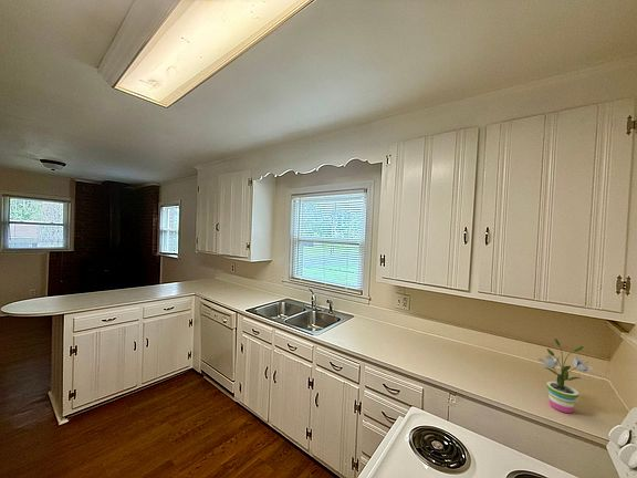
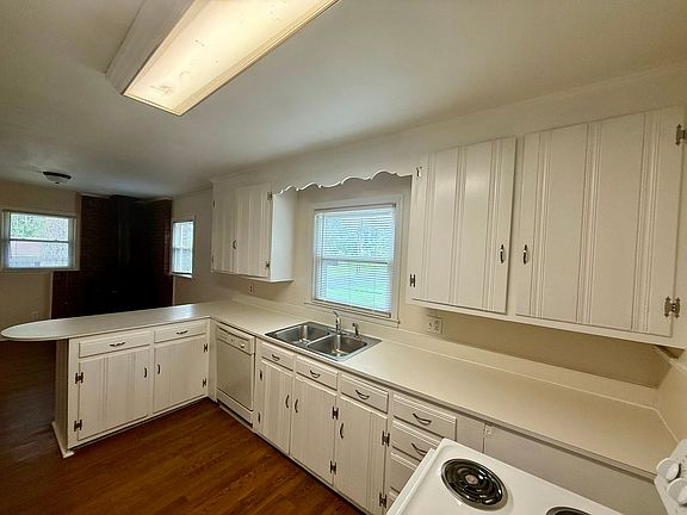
- potted plant [537,337,596,414]
